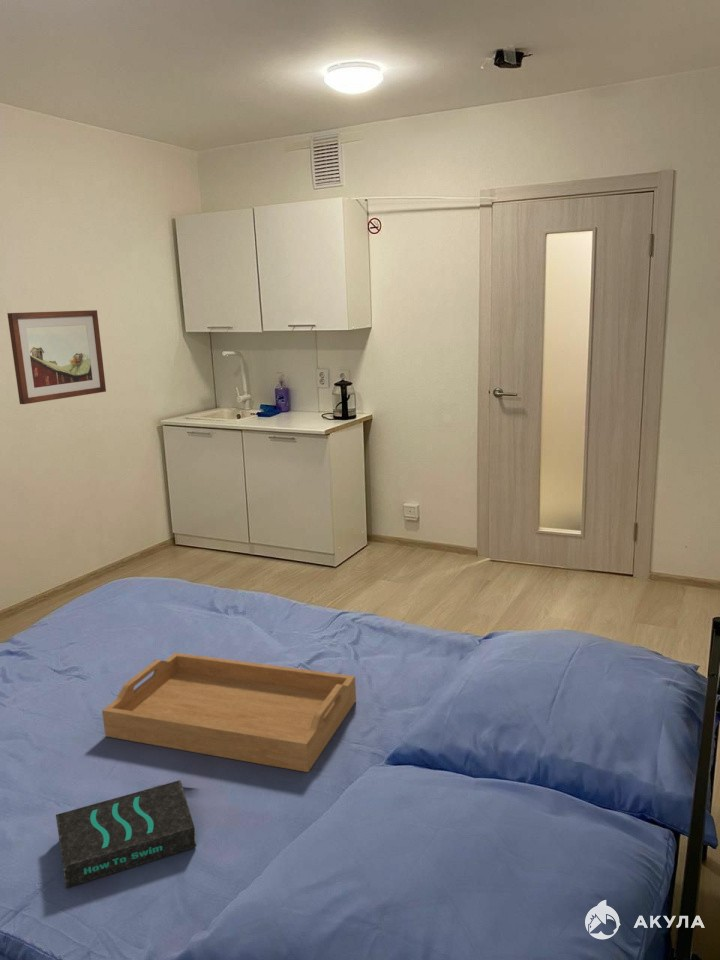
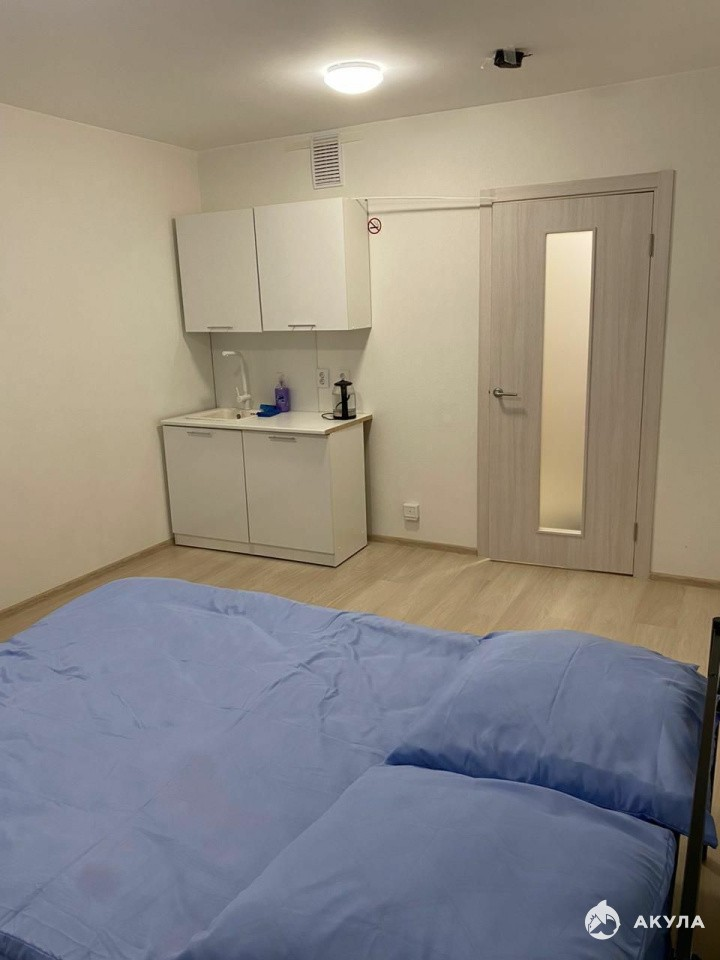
- serving tray [101,652,357,773]
- book [55,779,197,889]
- wall art [6,309,107,405]
